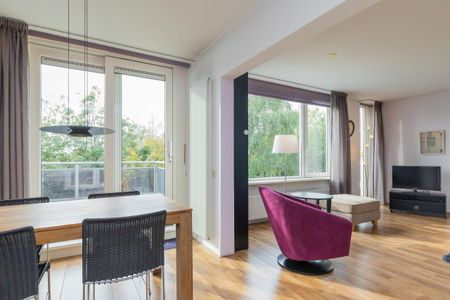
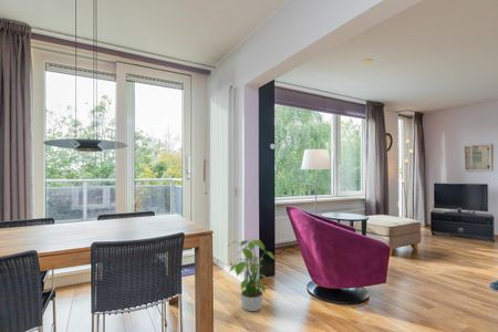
+ potted plant [226,236,276,312]
